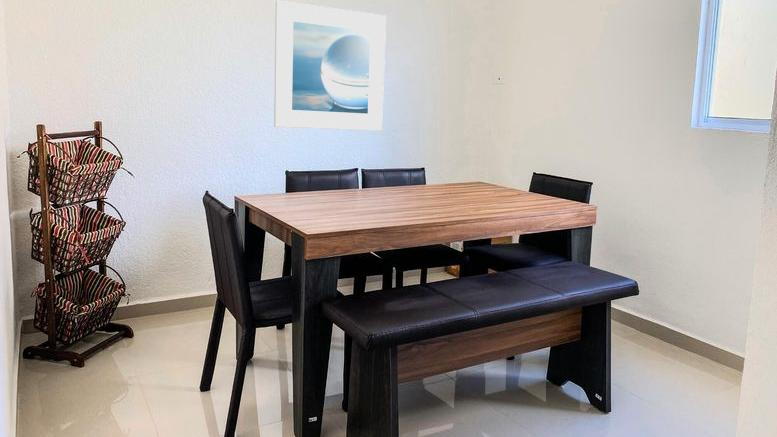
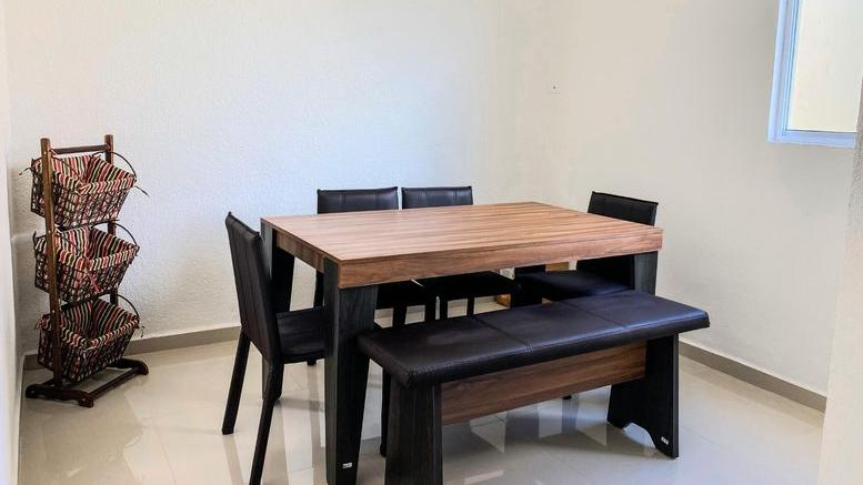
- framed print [273,0,387,132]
